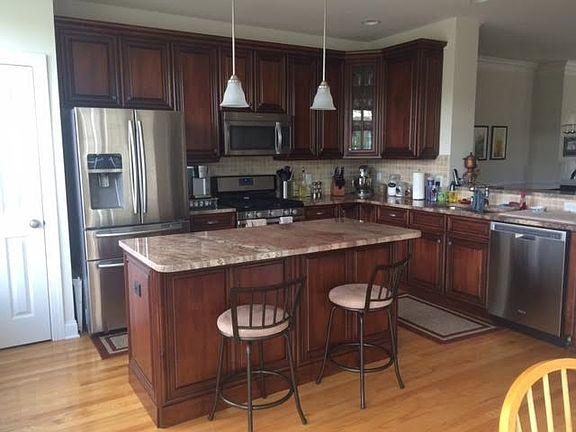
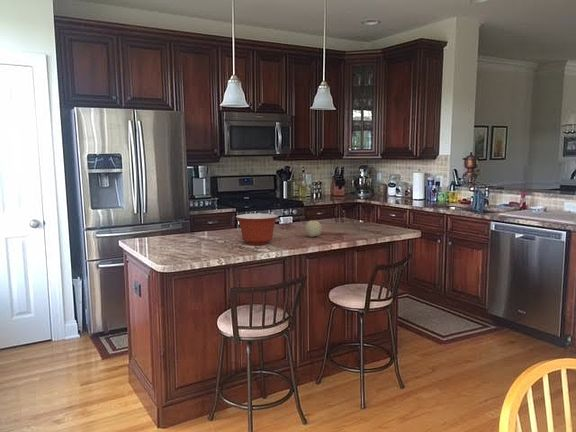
+ fruit [305,220,323,238]
+ mixing bowl [235,213,279,246]
